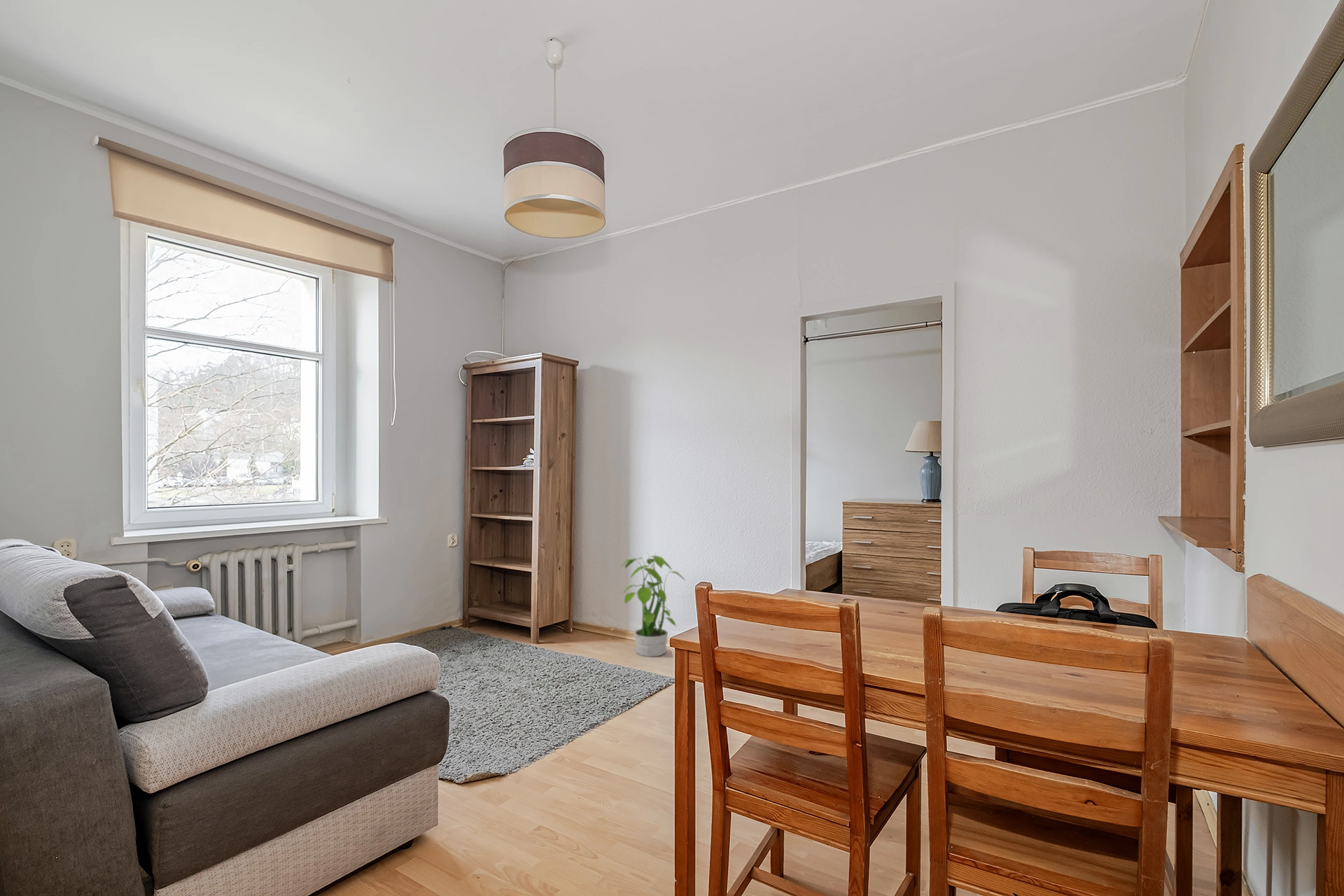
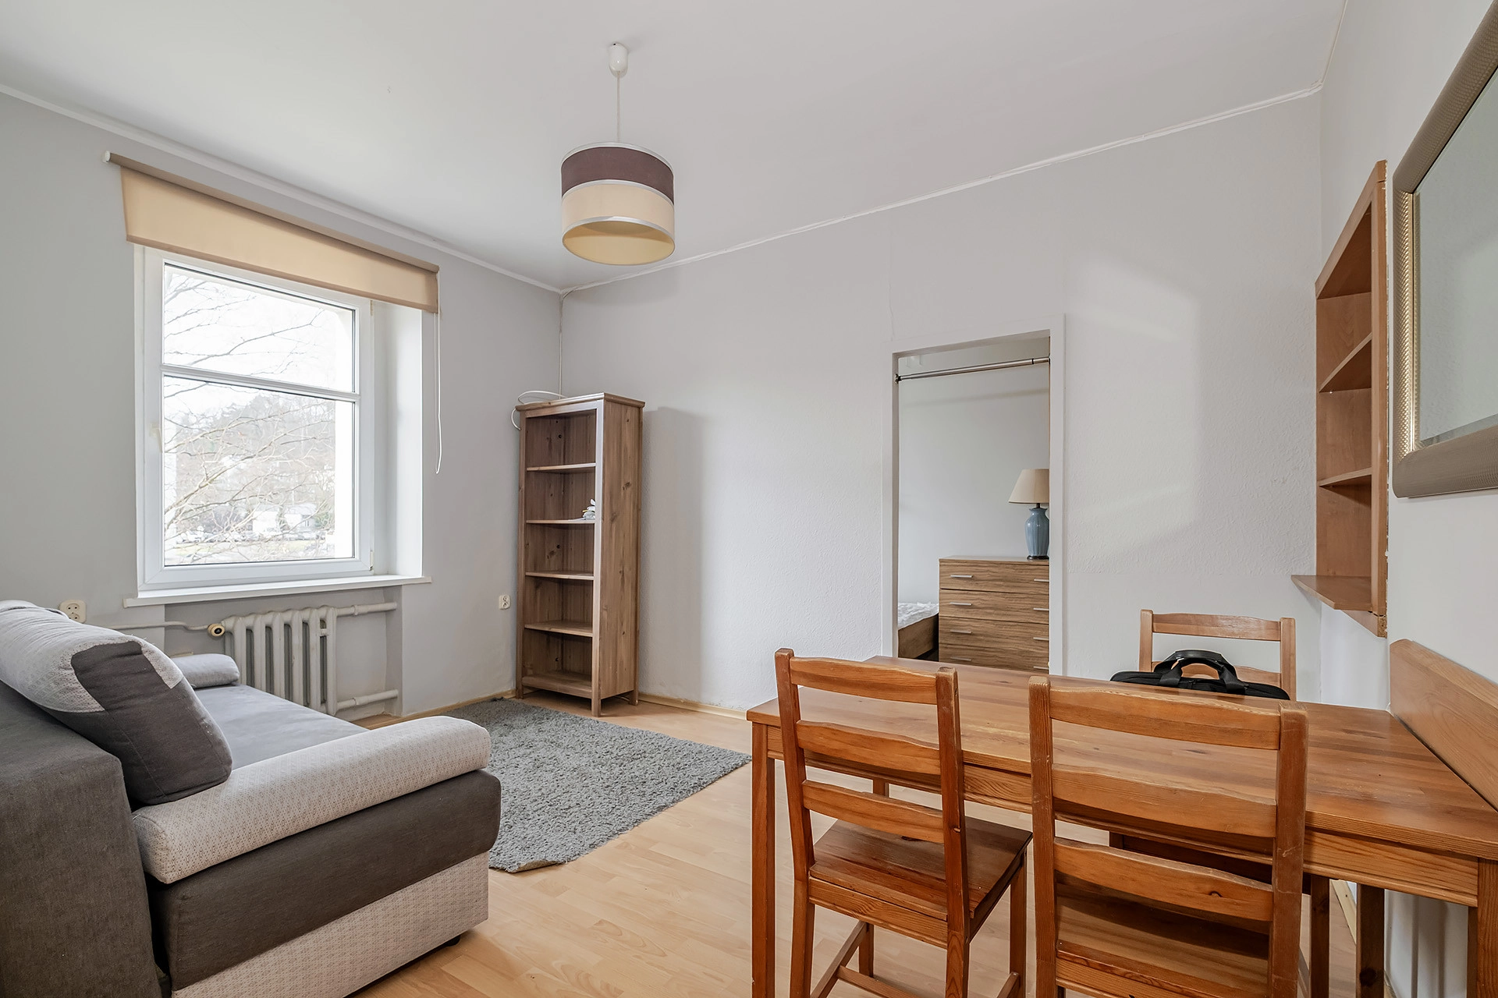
- potted plant [618,551,686,657]
